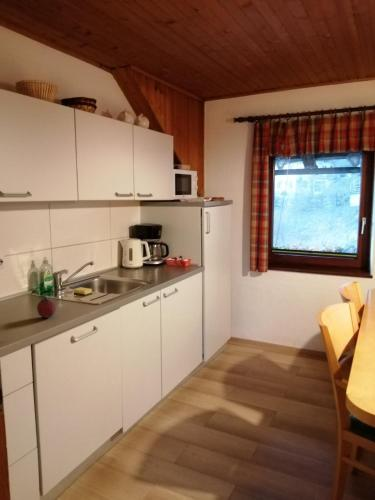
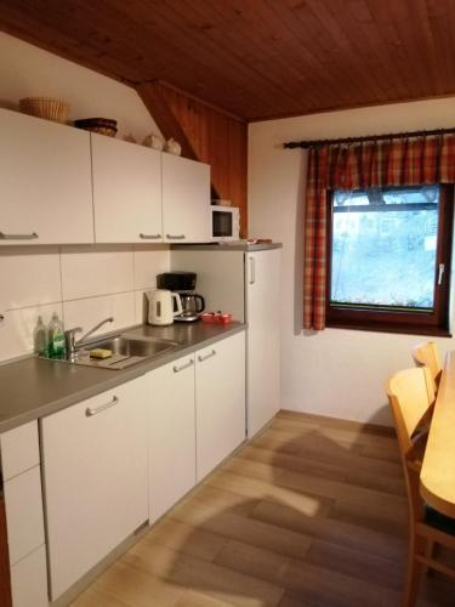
- fruit [36,294,57,319]
